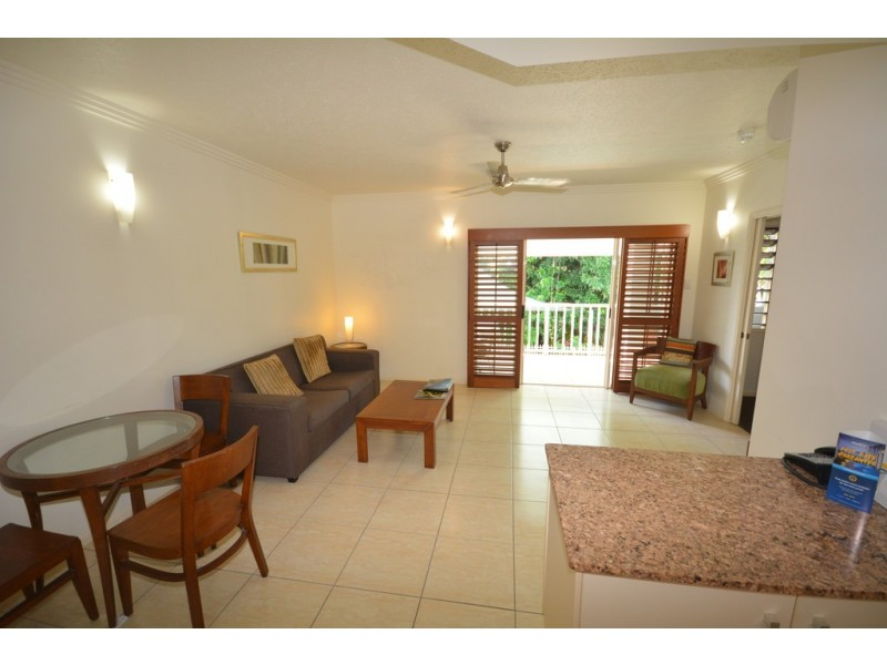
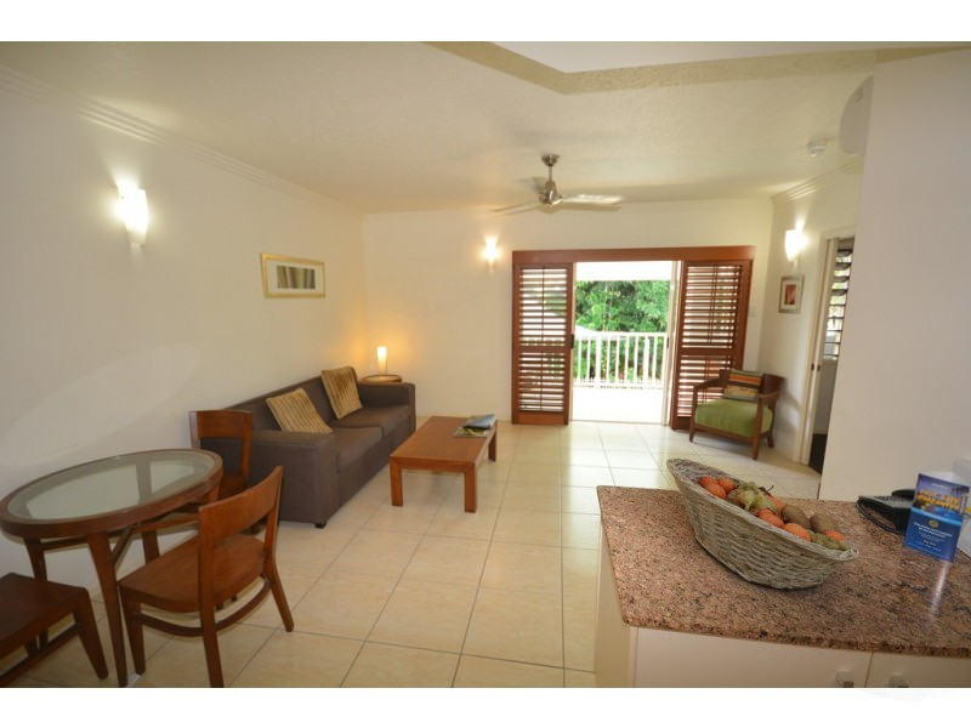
+ fruit basket [665,457,862,592]
